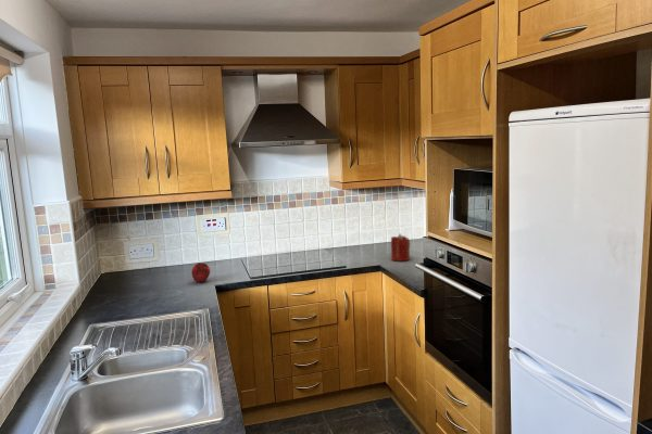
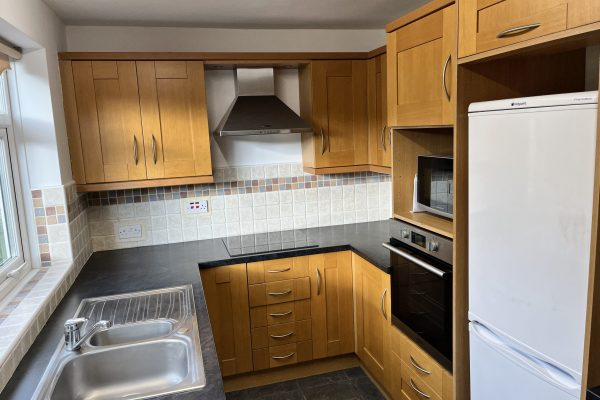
- apple [190,261,211,283]
- candle [390,233,411,263]
